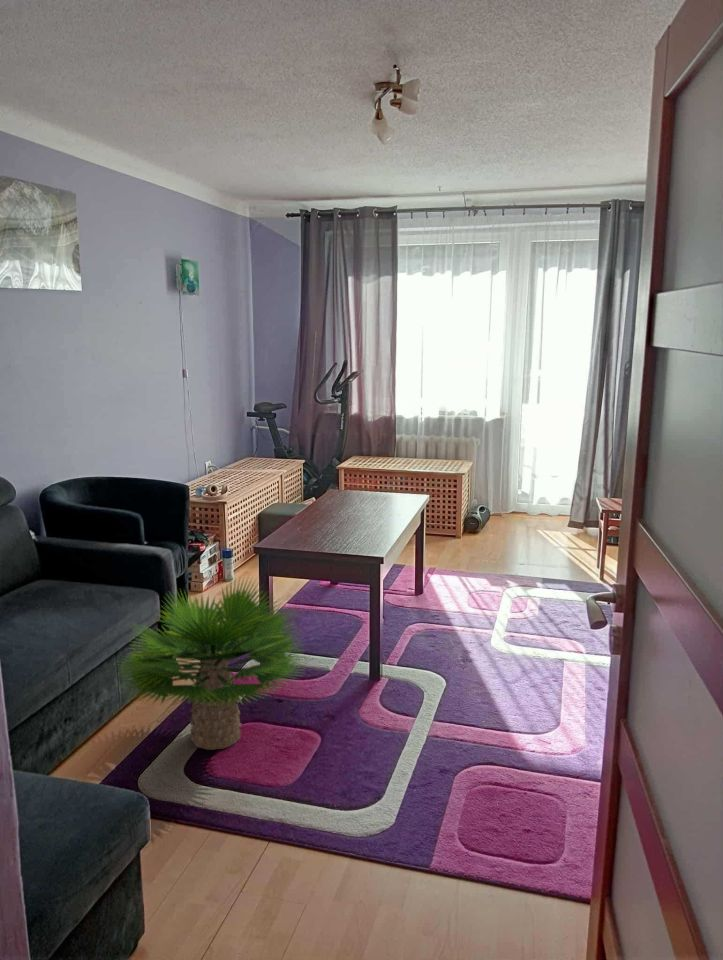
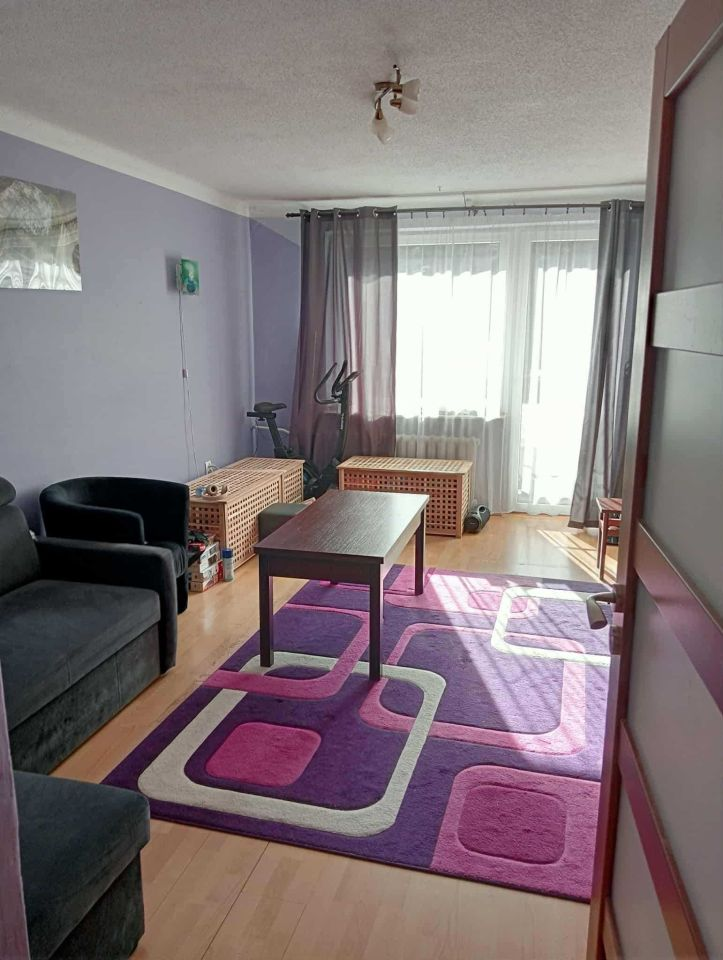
- potted plant [112,575,309,751]
